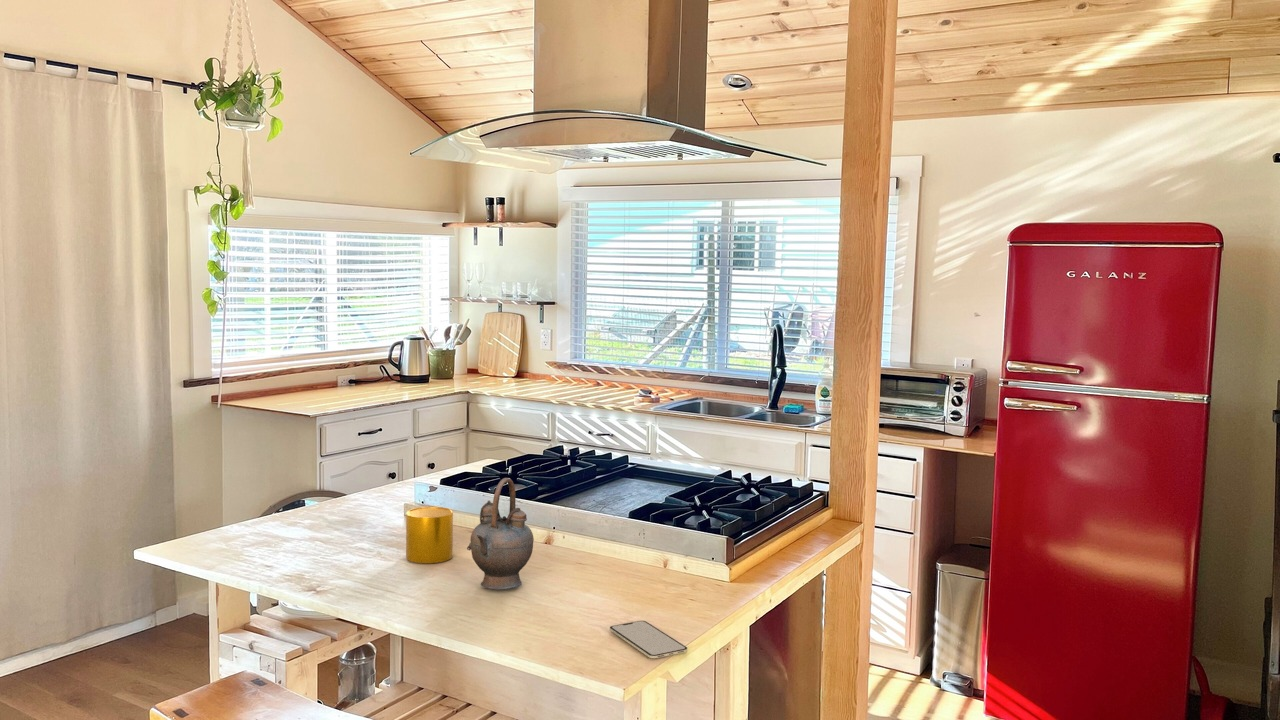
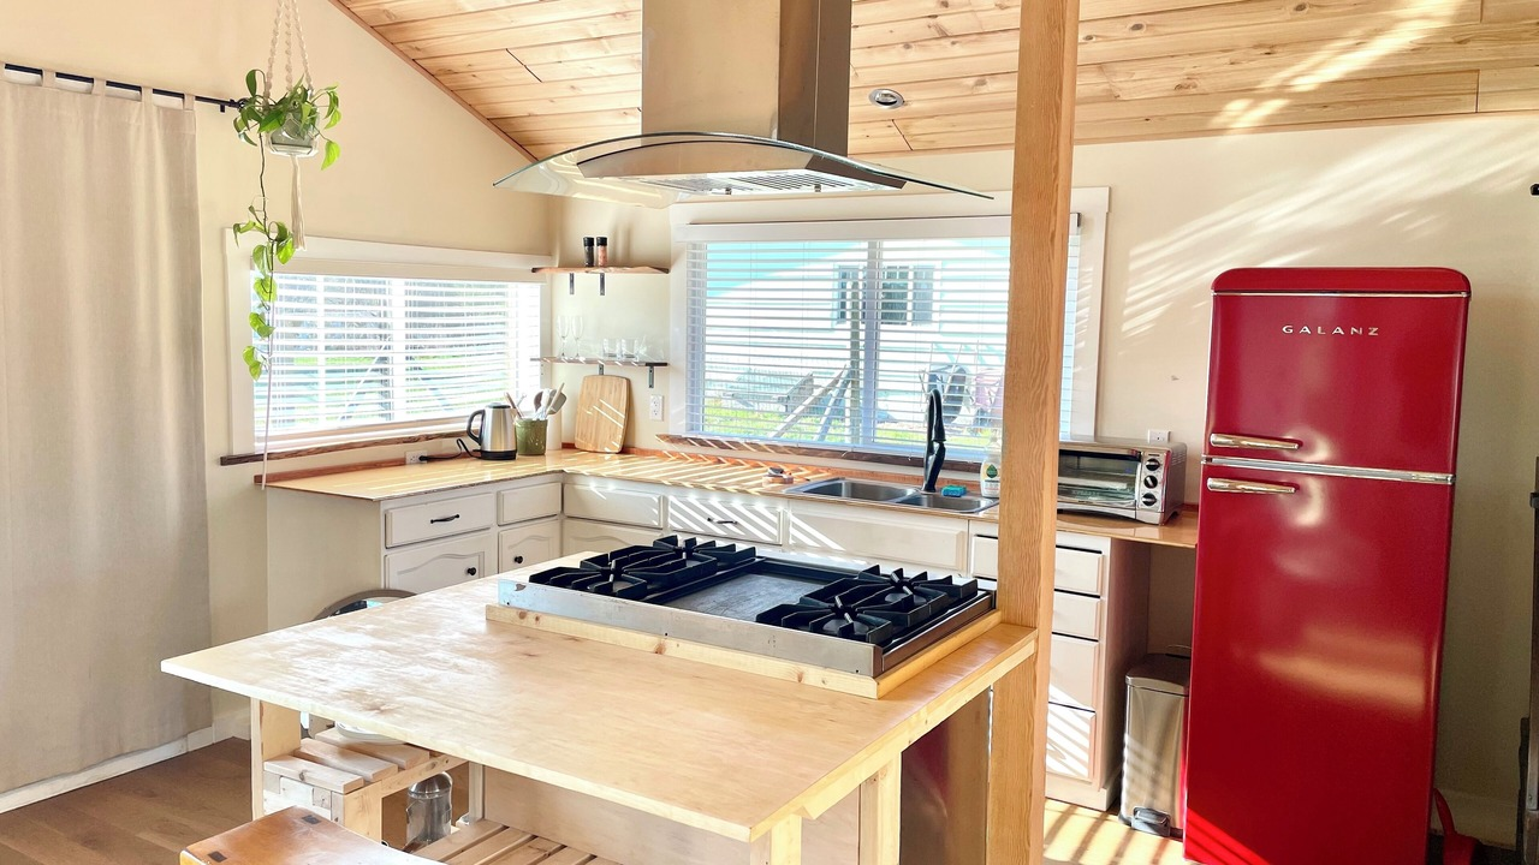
- smartphone [609,620,688,659]
- teapot [466,477,535,591]
- cup [405,506,454,564]
